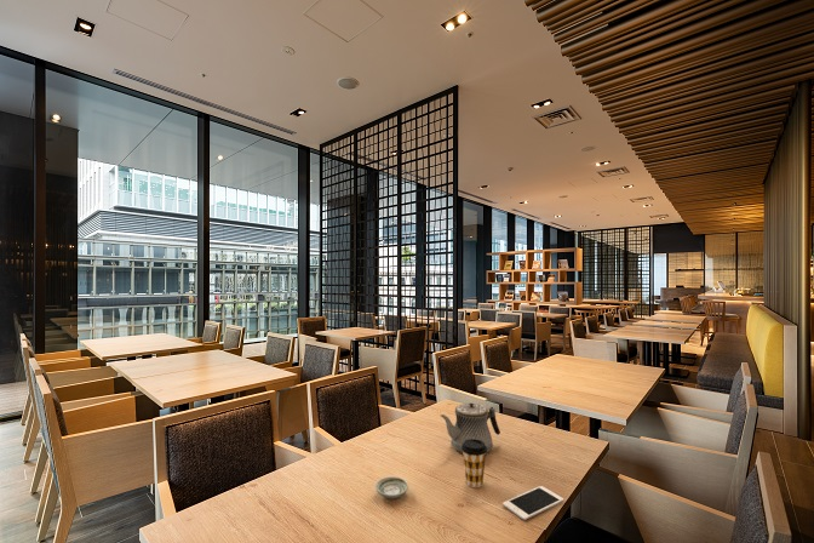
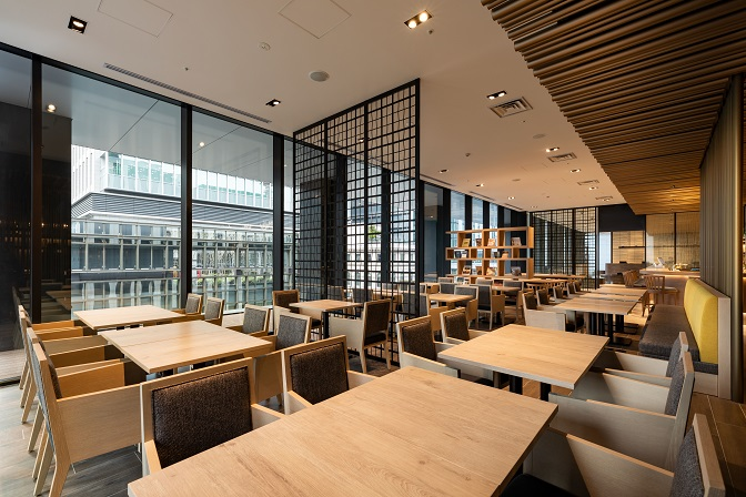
- cell phone [501,485,564,521]
- saucer [374,475,409,499]
- teapot [440,402,501,455]
- coffee cup [462,439,487,488]
